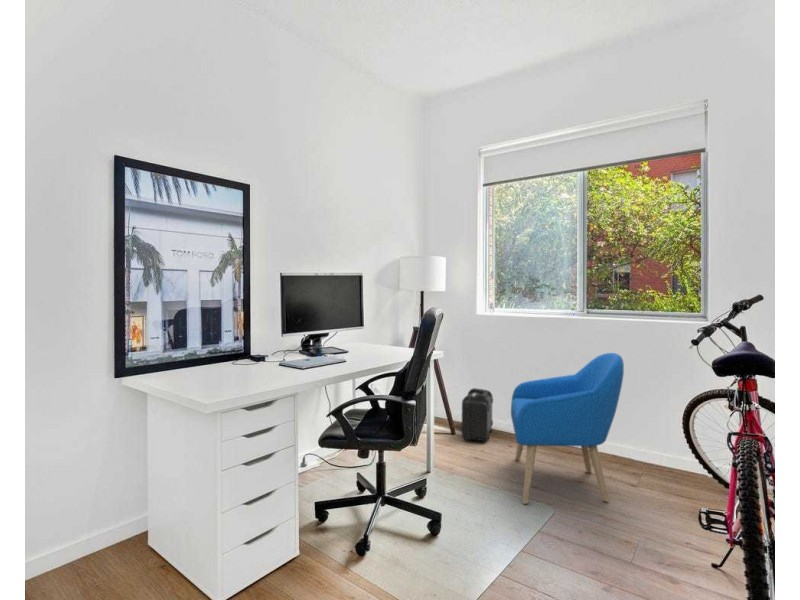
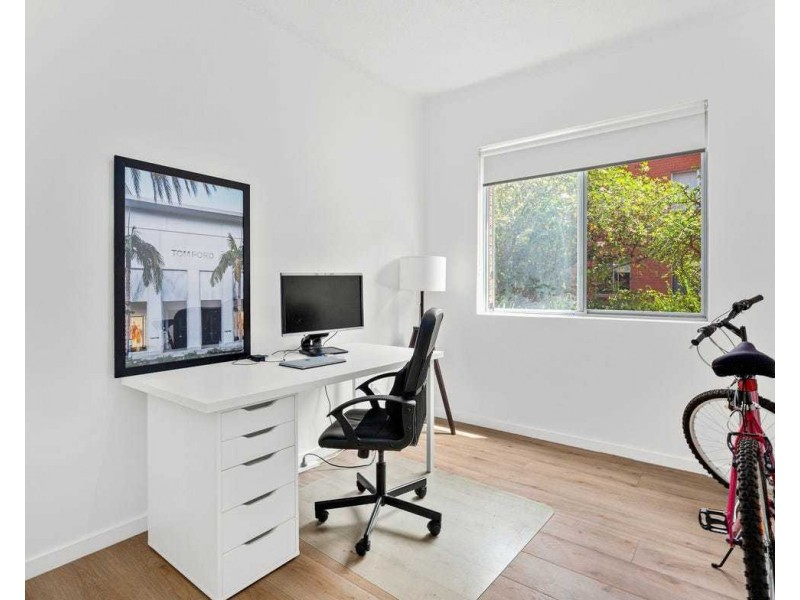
- backpack [461,387,494,442]
- armchair [510,352,625,505]
